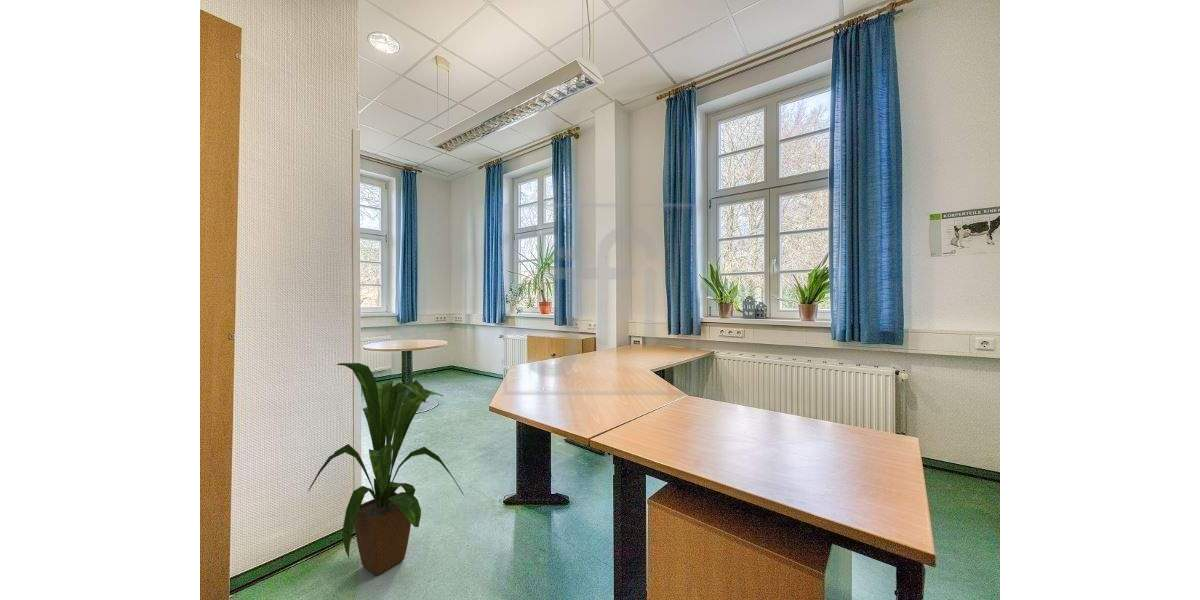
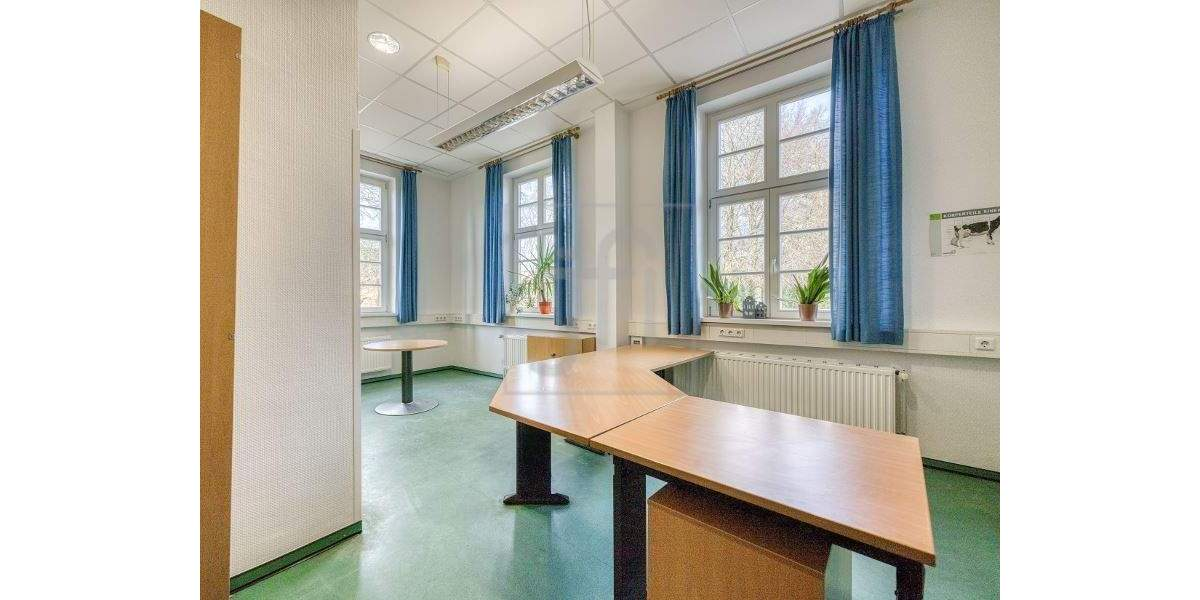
- house plant [307,362,465,577]
